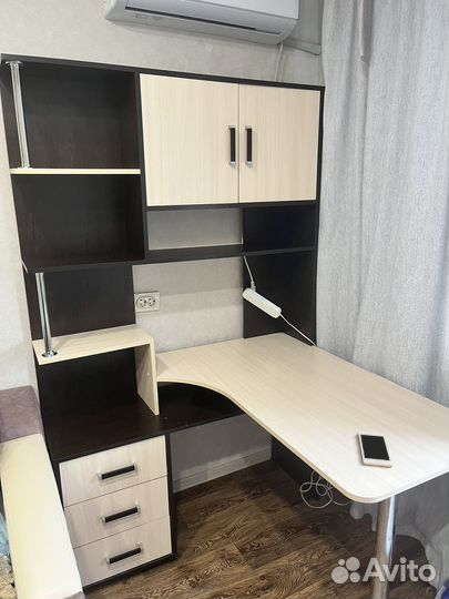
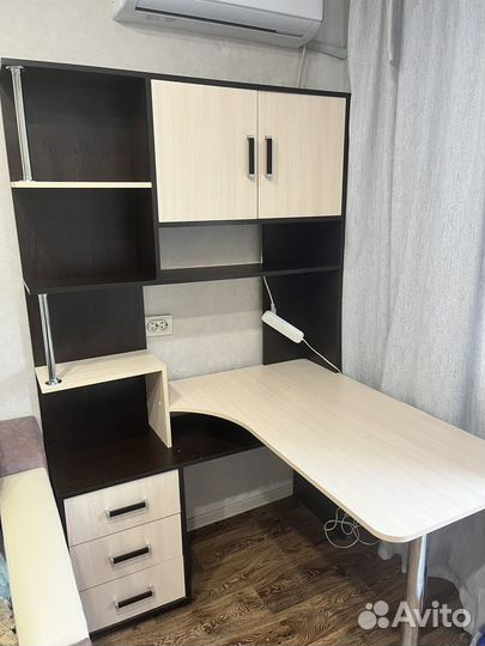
- cell phone [357,430,394,468]
